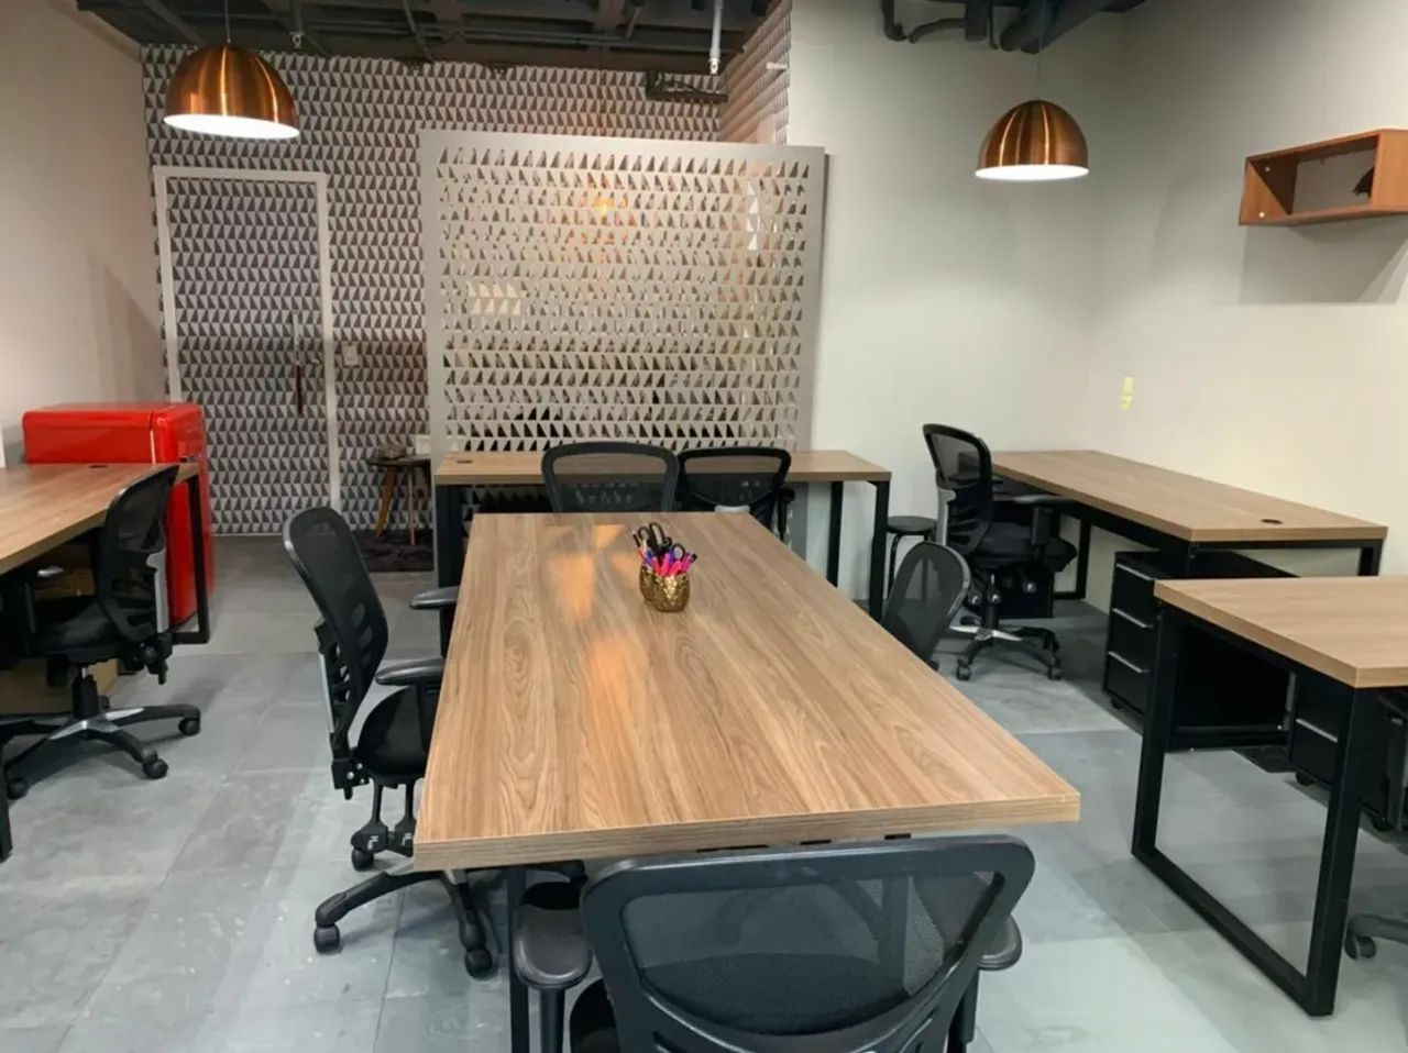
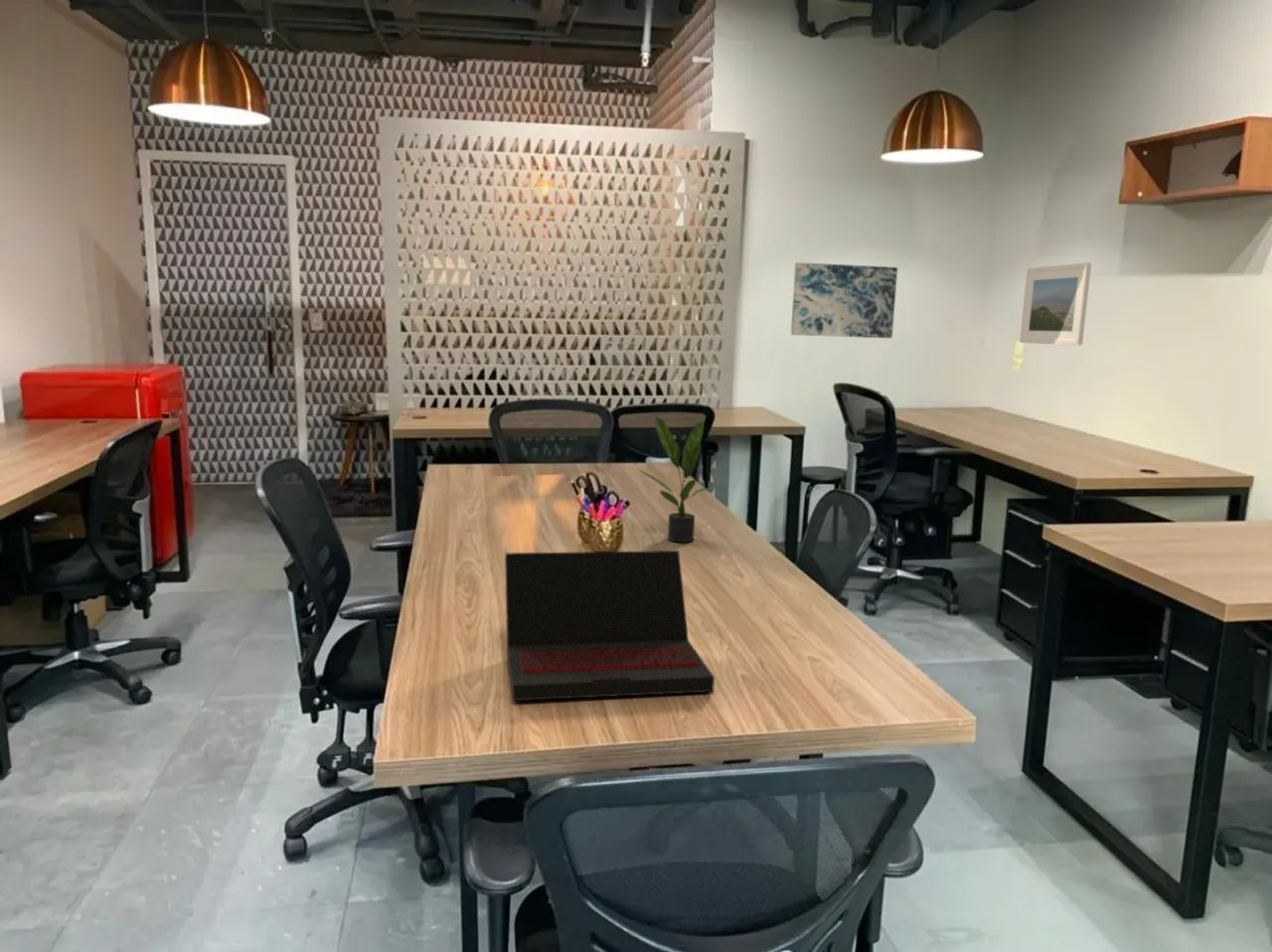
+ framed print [1019,261,1092,346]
+ potted plant [636,414,714,543]
+ wall art [790,261,898,339]
+ laptop [504,550,716,702]
